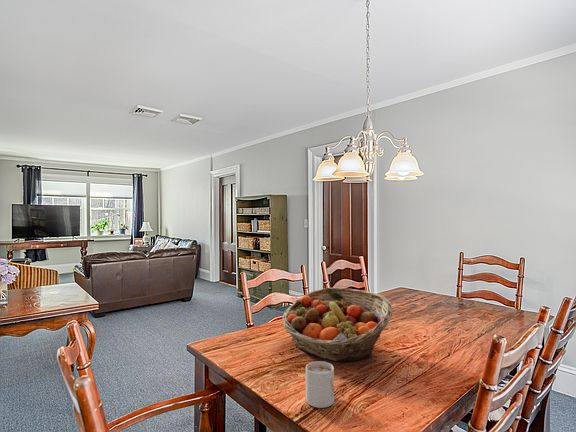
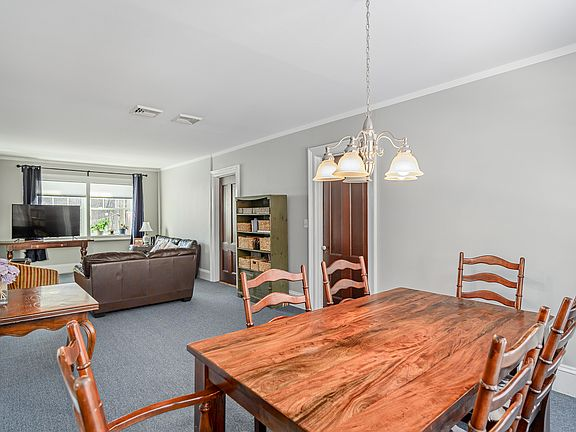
- mug [305,360,335,409]
- fruit basket [281,287,394,362]
